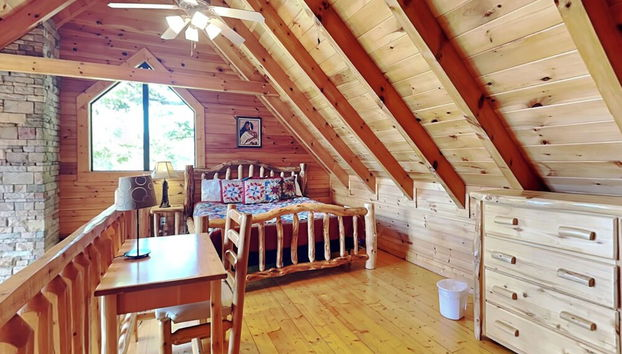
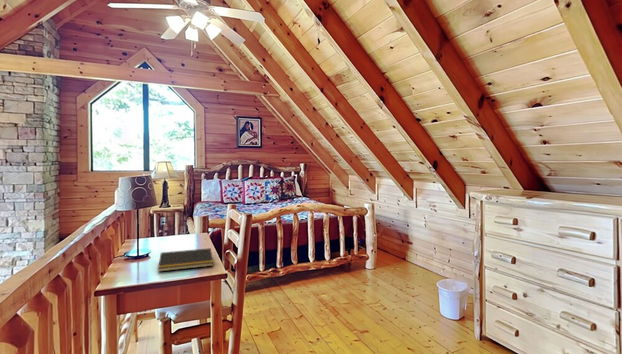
+ notepad [157,247,214,273]
